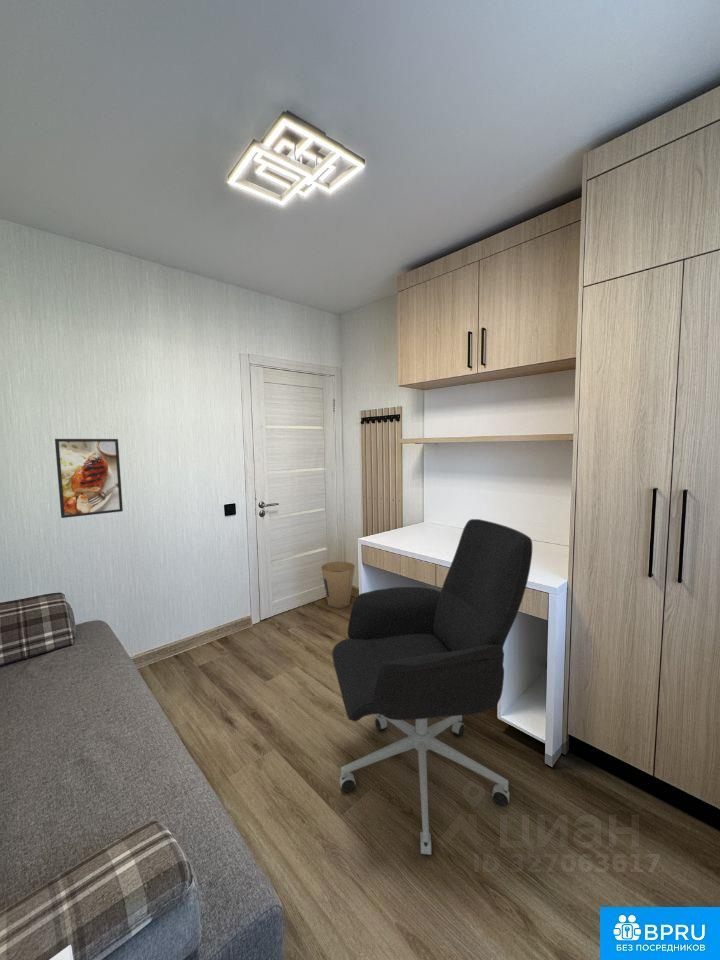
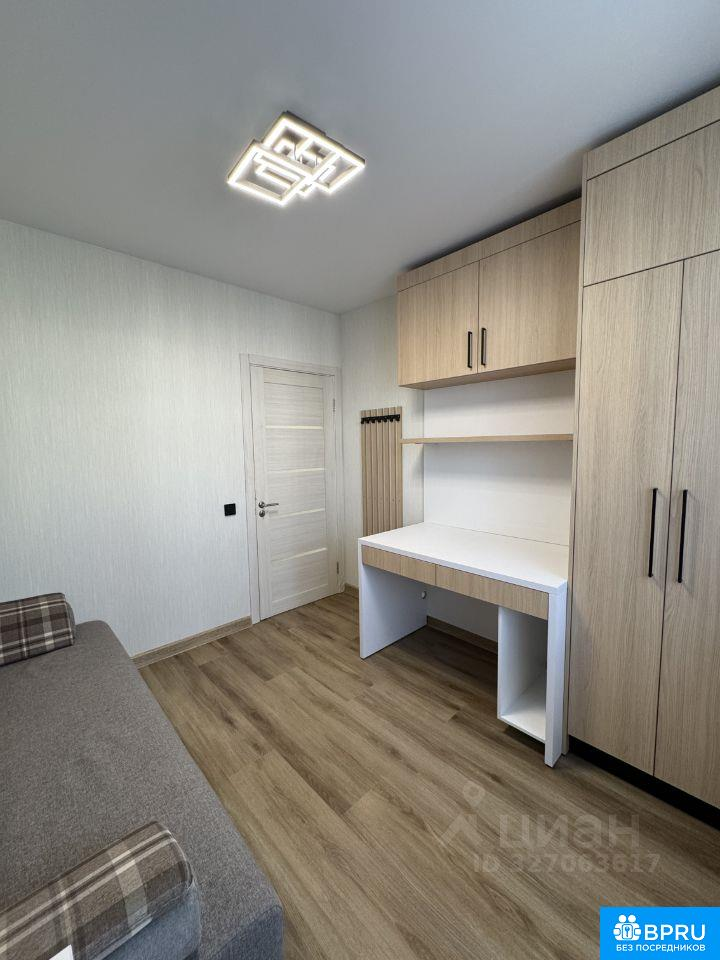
- trash can [321,561,356,609]
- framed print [54,438,124,519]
- office chair [331,518,533,856]
